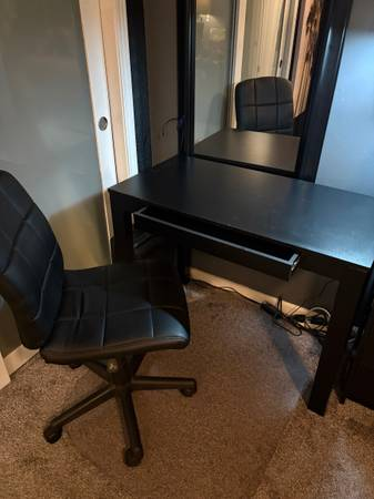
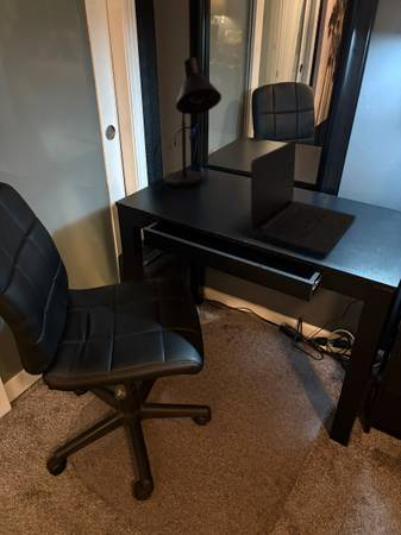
+ laptop [250,139,357,256]
+ desk lamp [163,56,223,188]
